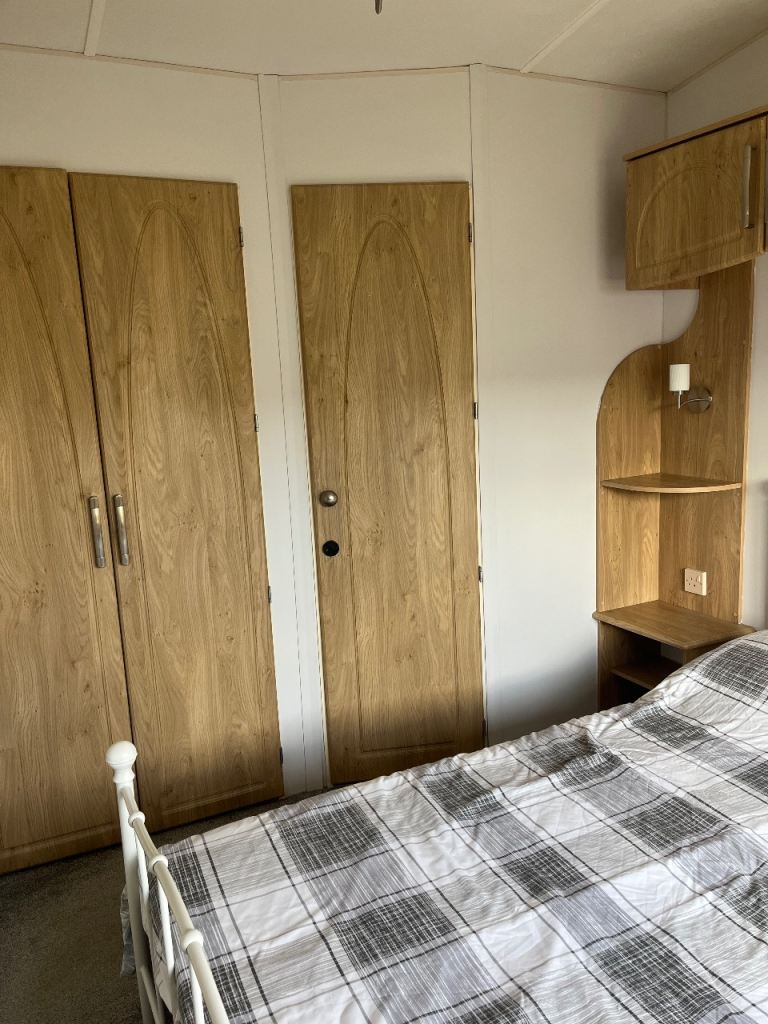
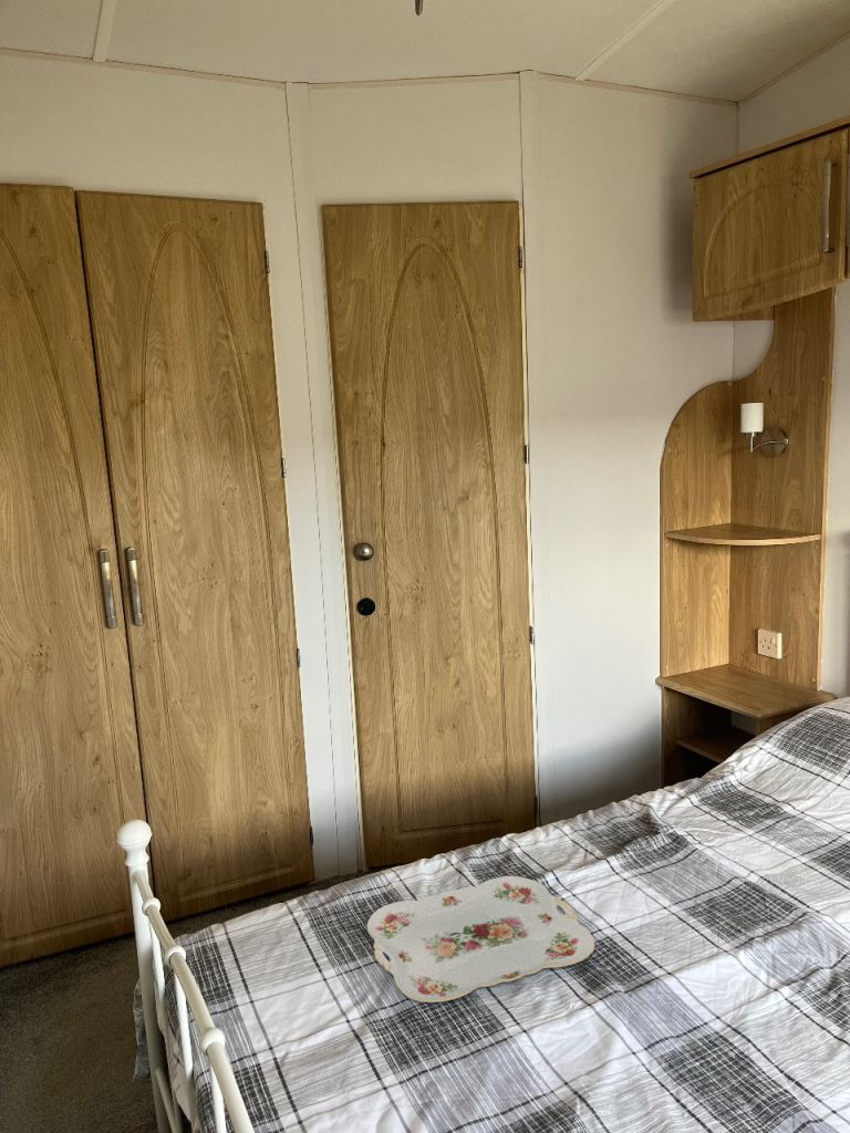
+ serving tray [366,875,595,1004]
